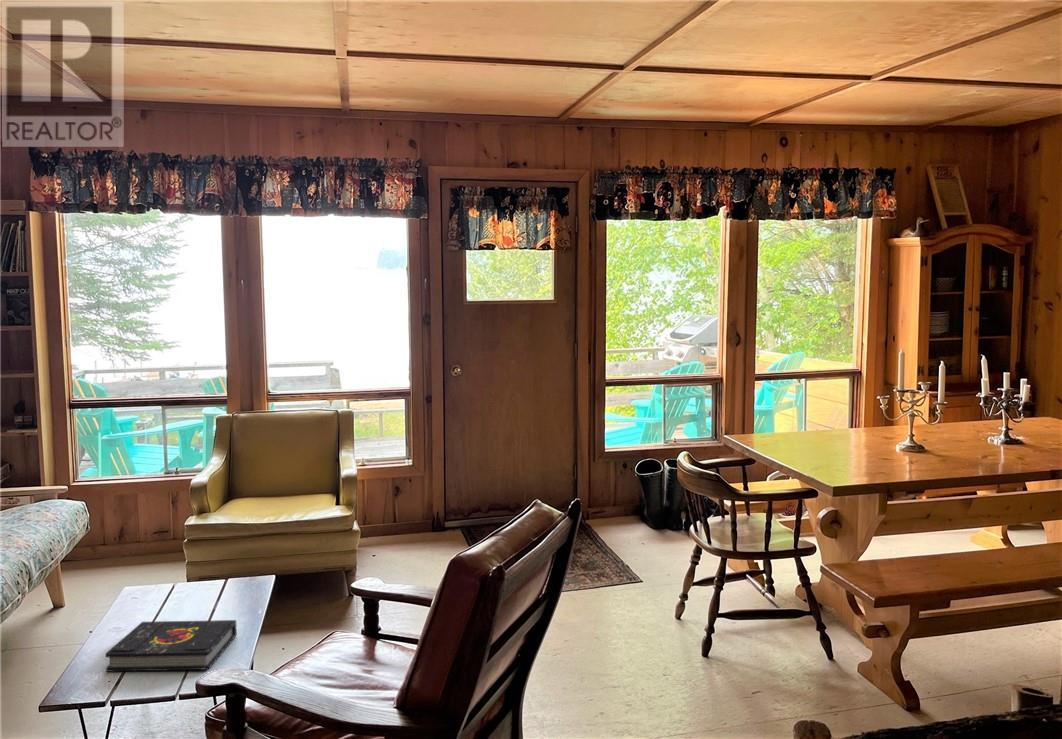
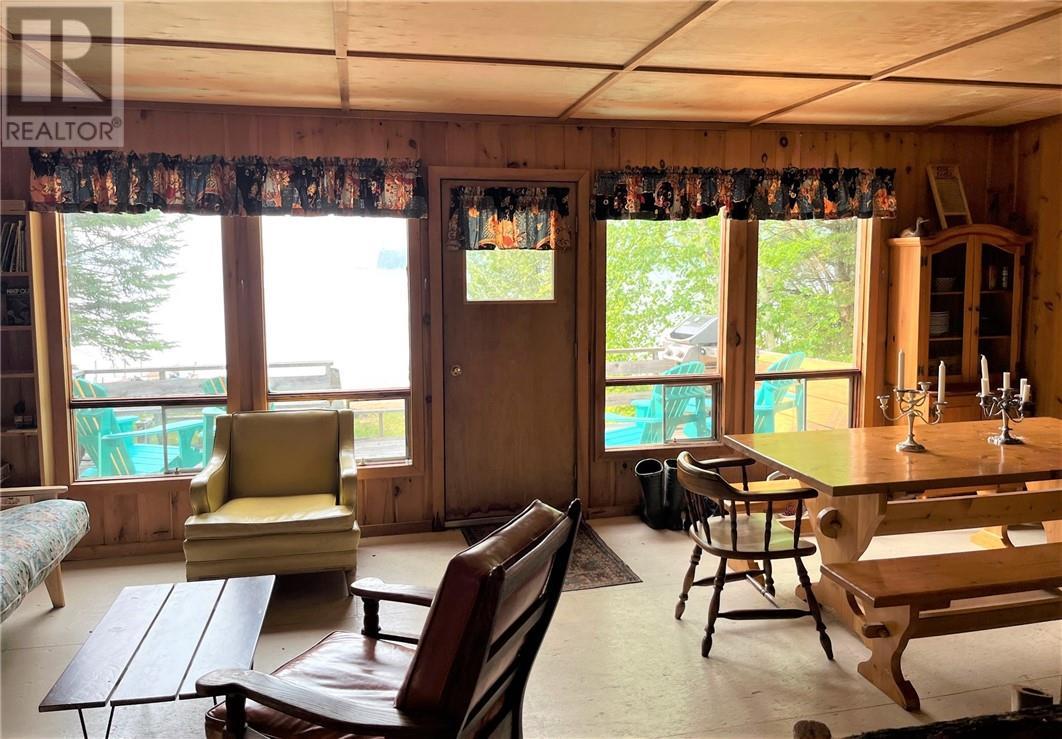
- book [104,619,238,673]
